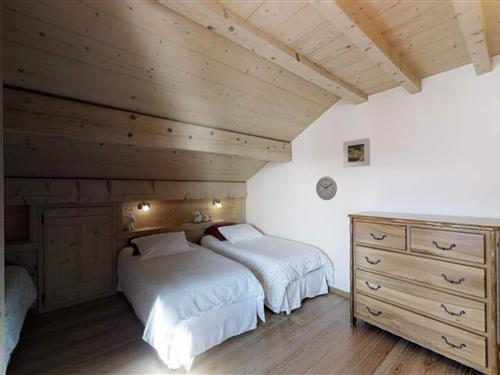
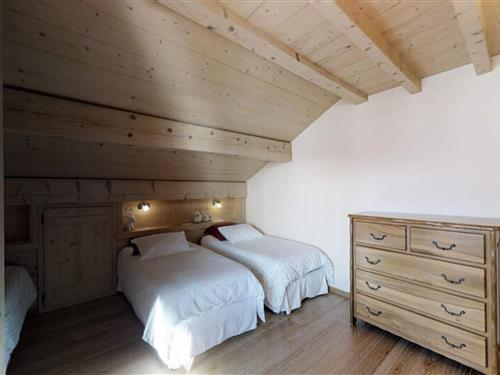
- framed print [342,137,371,168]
- wall clock [315,176,338,201]
